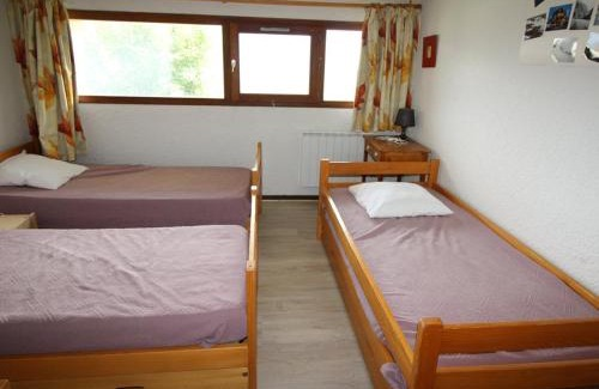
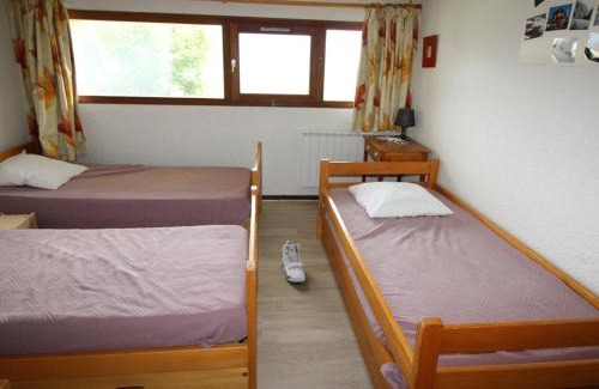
+ sneaker [280,239,307,282]
